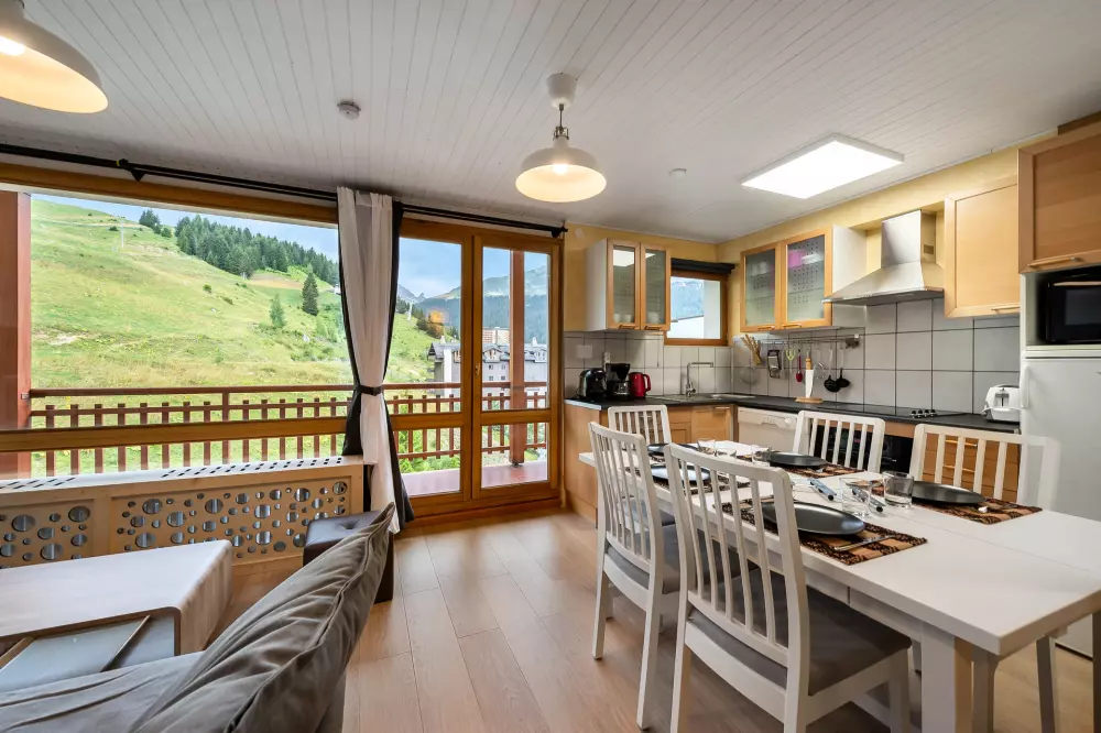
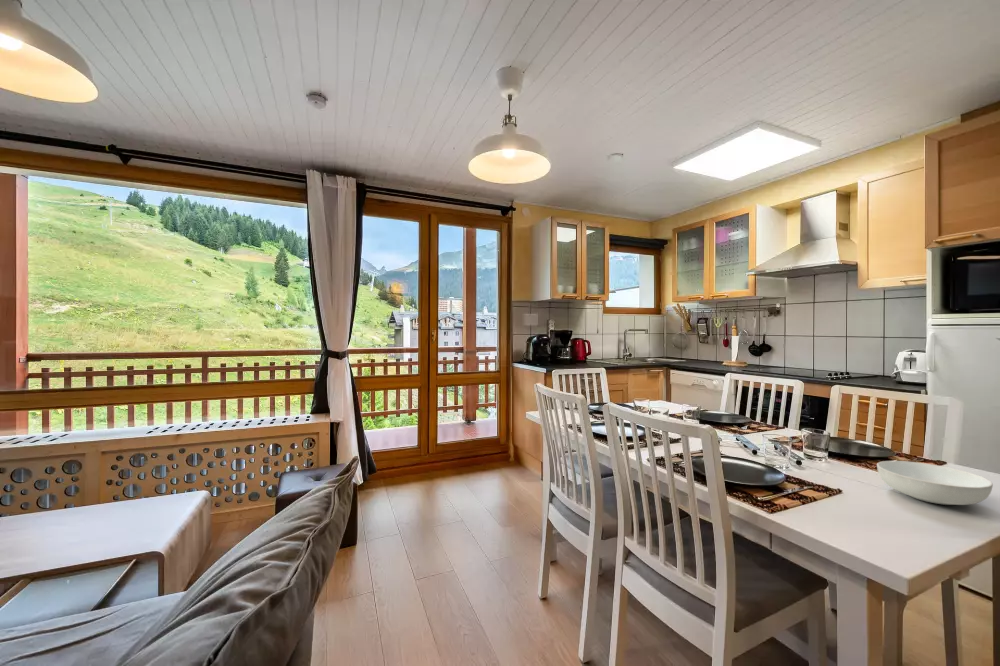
+ serving bowl [876,460,994,506]
